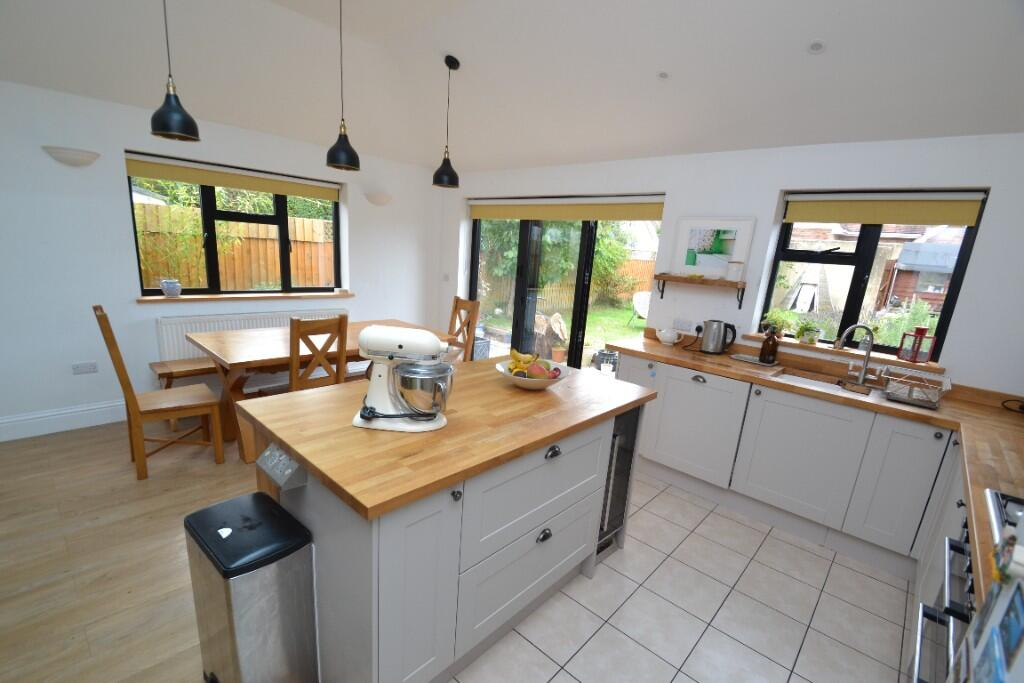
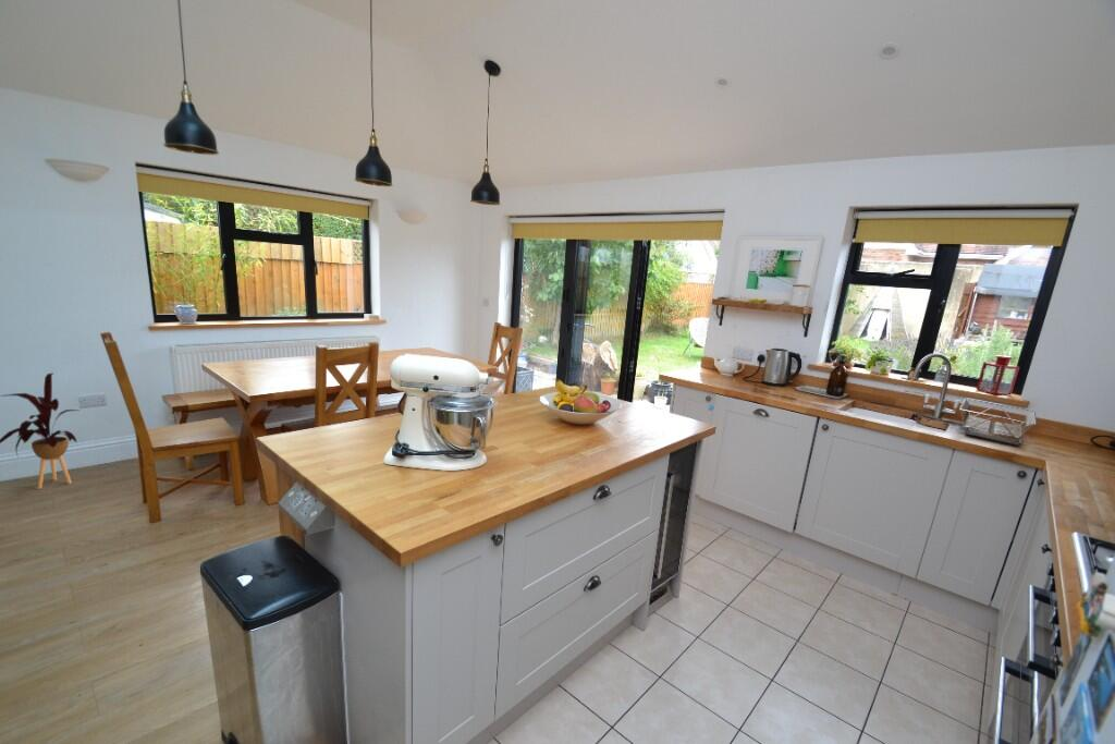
+ house plant [0,371,79,490]
